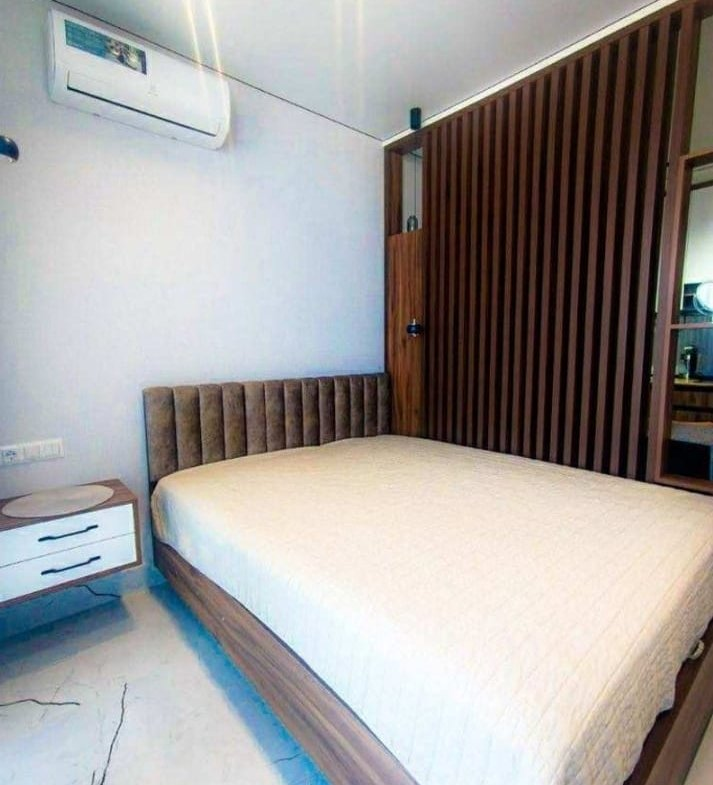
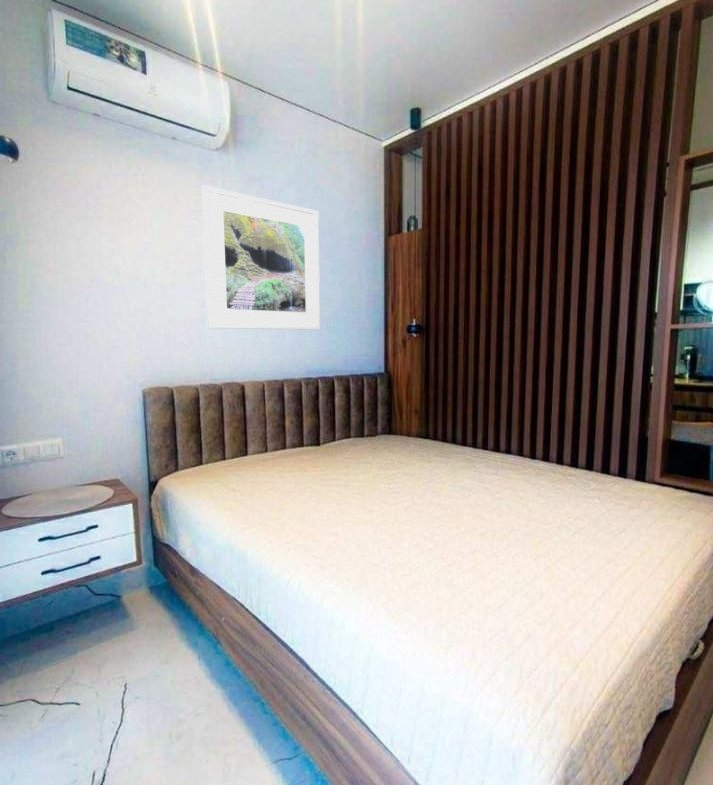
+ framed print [200,184,321,331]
